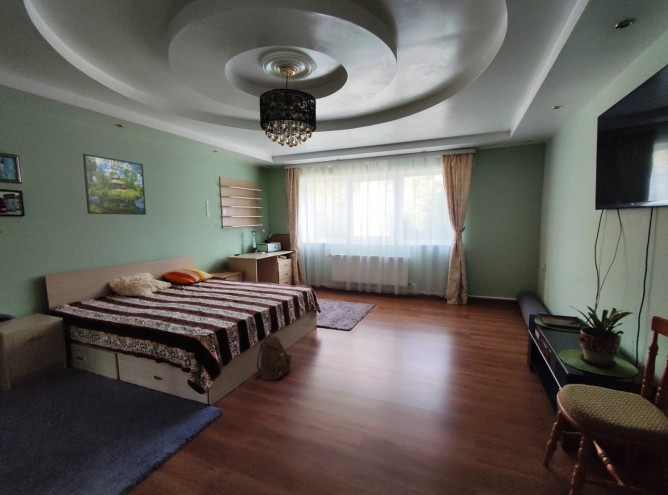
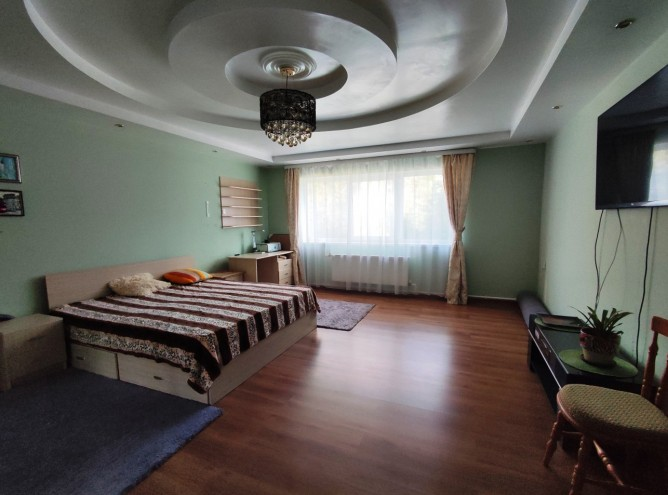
- backpack [253,333,293,381]
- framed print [82,153,147,216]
